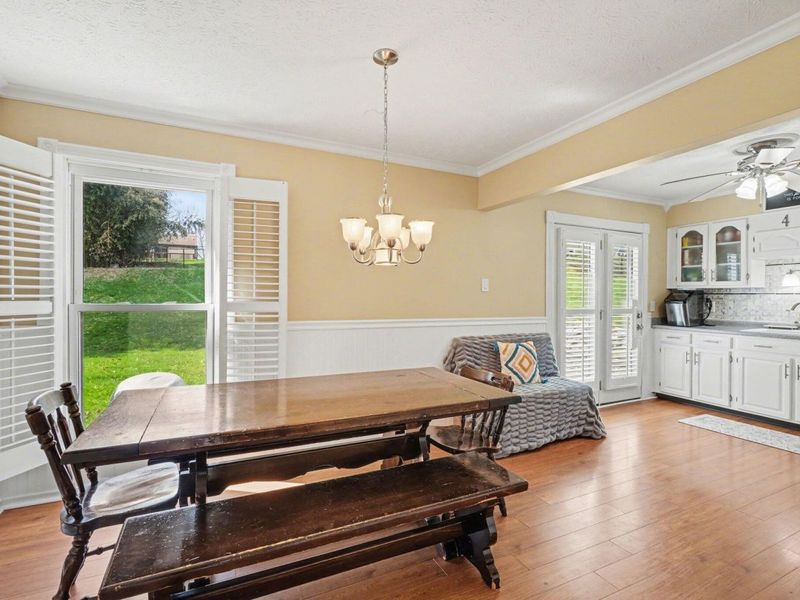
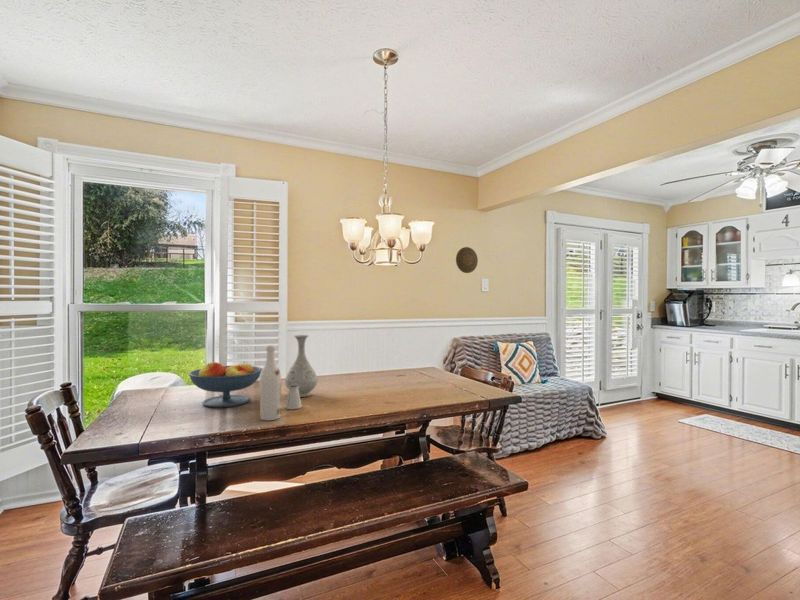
+ decorative plate [455,246,479,274]
+ saltshaker [284,384,303,410]
+ wine bottle [259,345,282,421]
+ fruit bowl [188,360,263,408]
+ vase [284,334,319,398]
